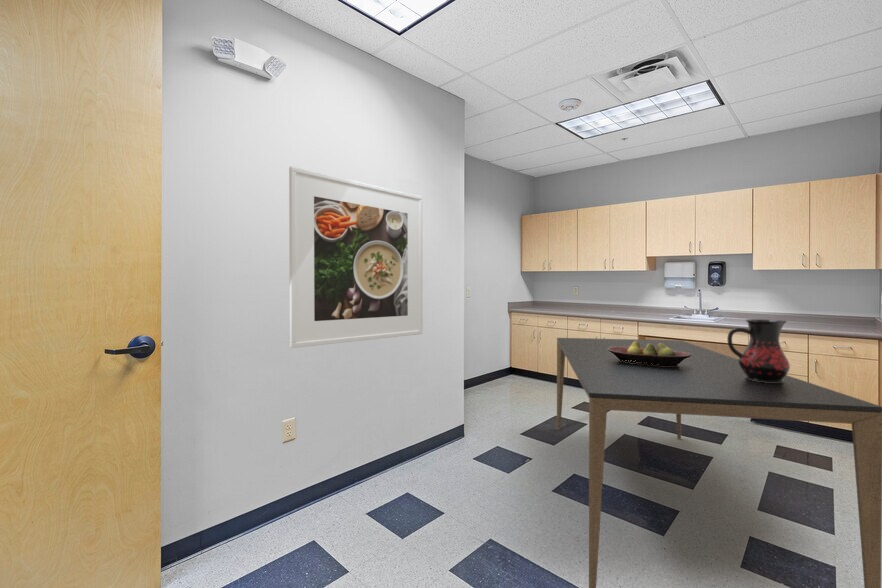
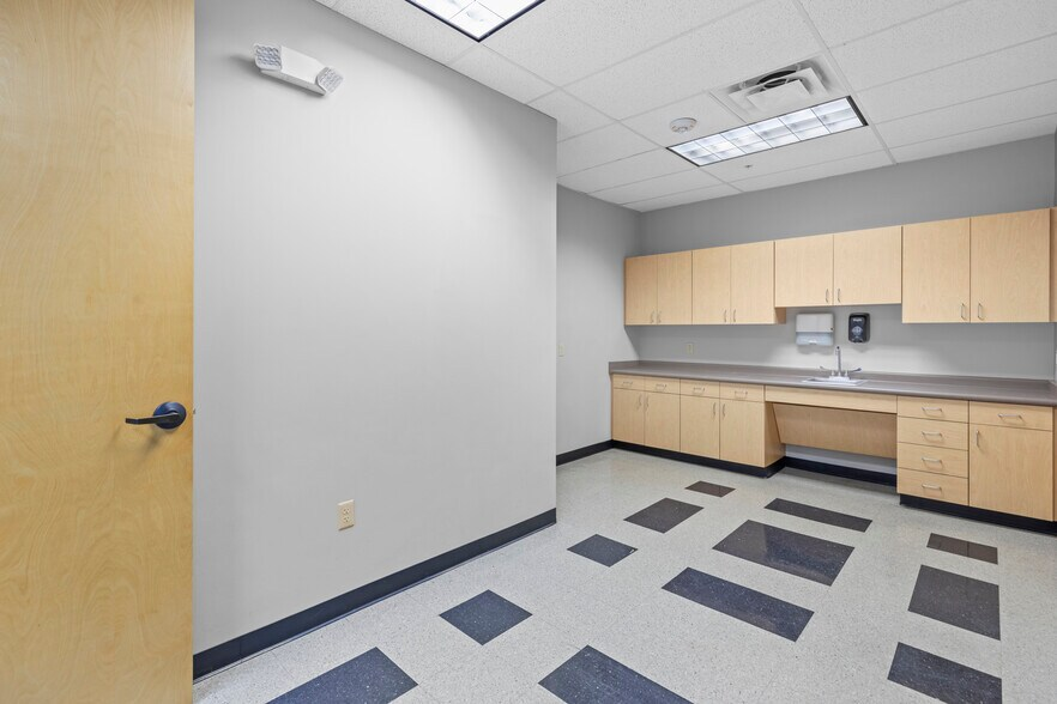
- pitcher [726,318,791,383]
- fruit bowl [608,341,691,366]
- dining table [556,337,882,588]
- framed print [288,165,424,349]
